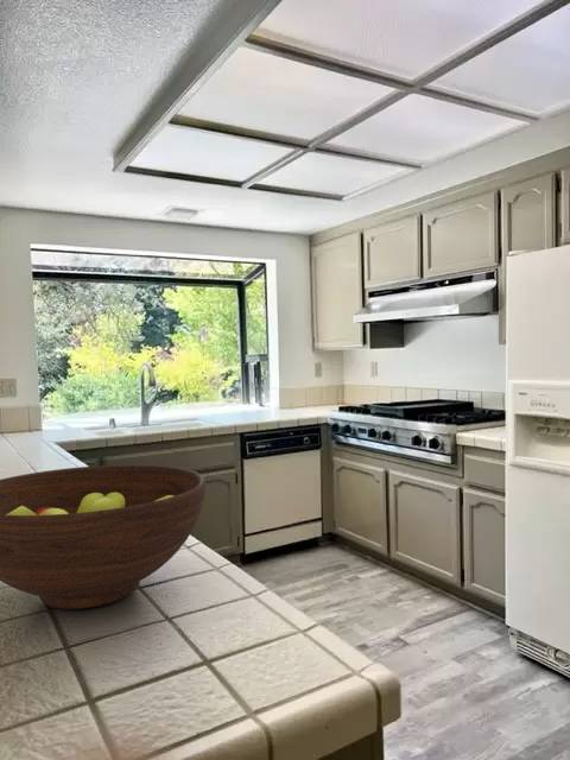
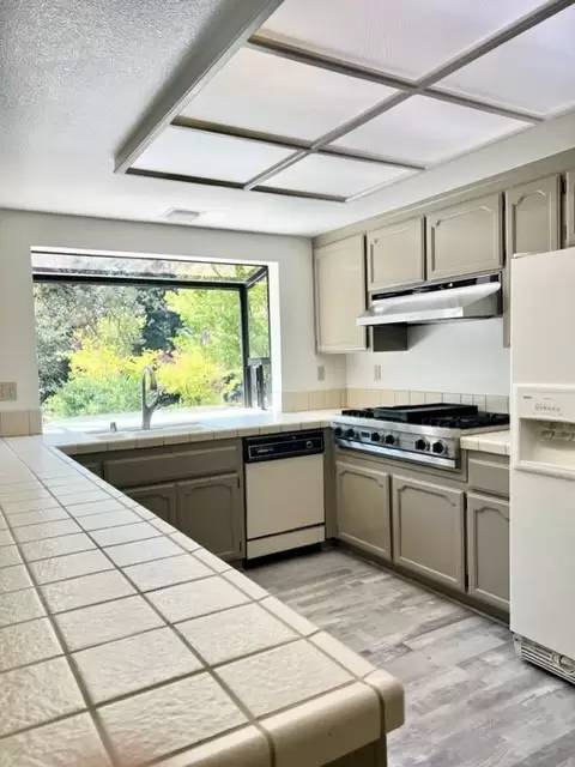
- fruit bowl [0,463,207,610]
